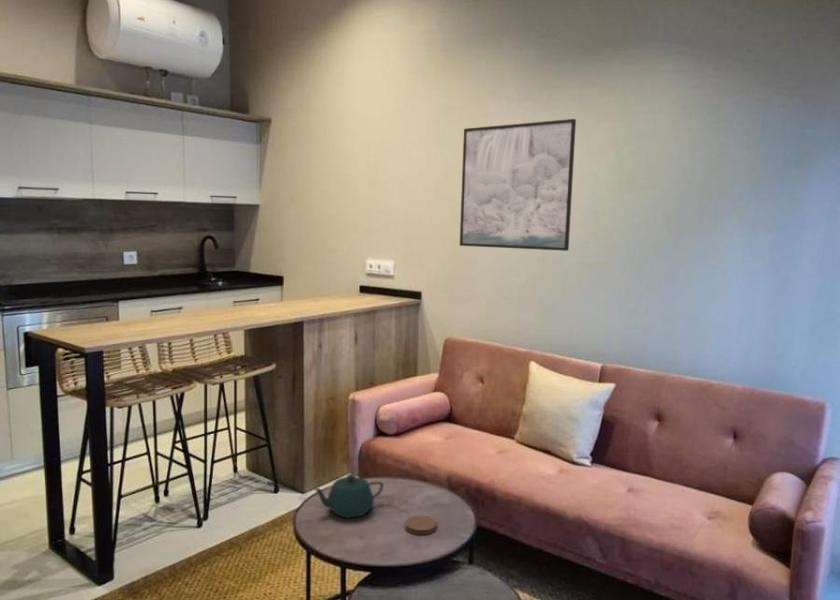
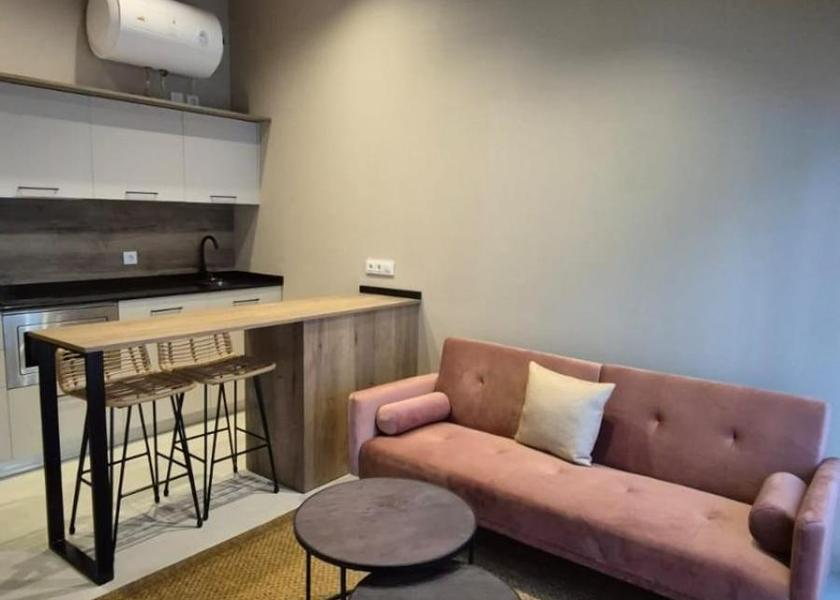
- teapot [312,473,384,519]
- coaster [404,515,437,535]
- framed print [459,118,577,252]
